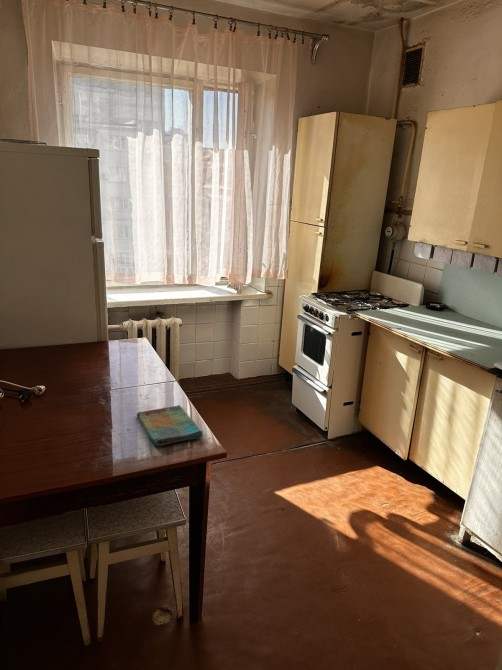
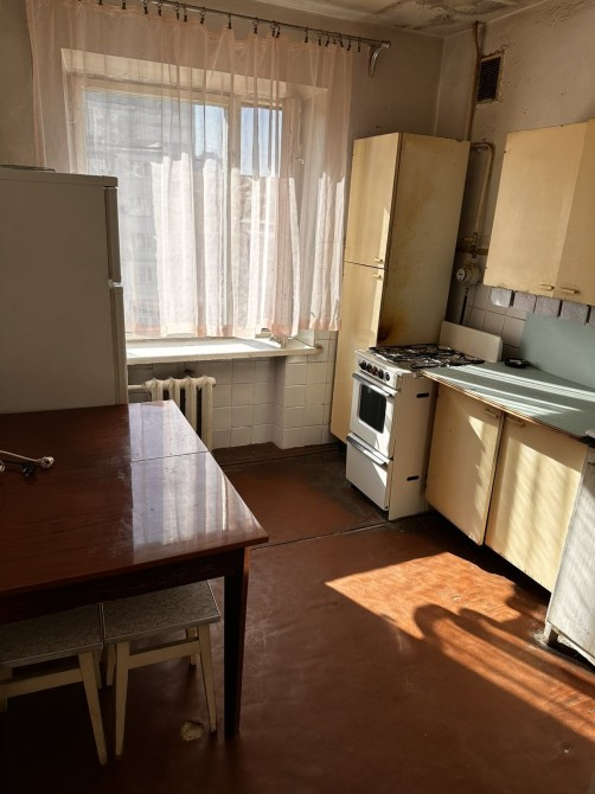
- dish towel [136,404,204,447]
